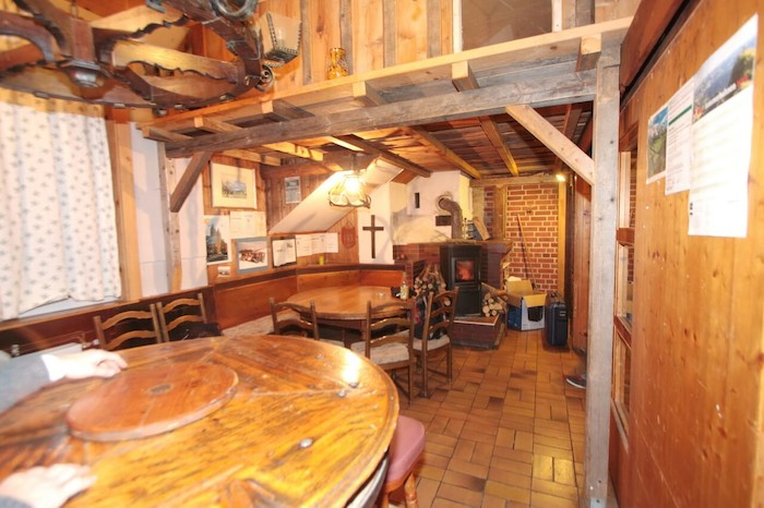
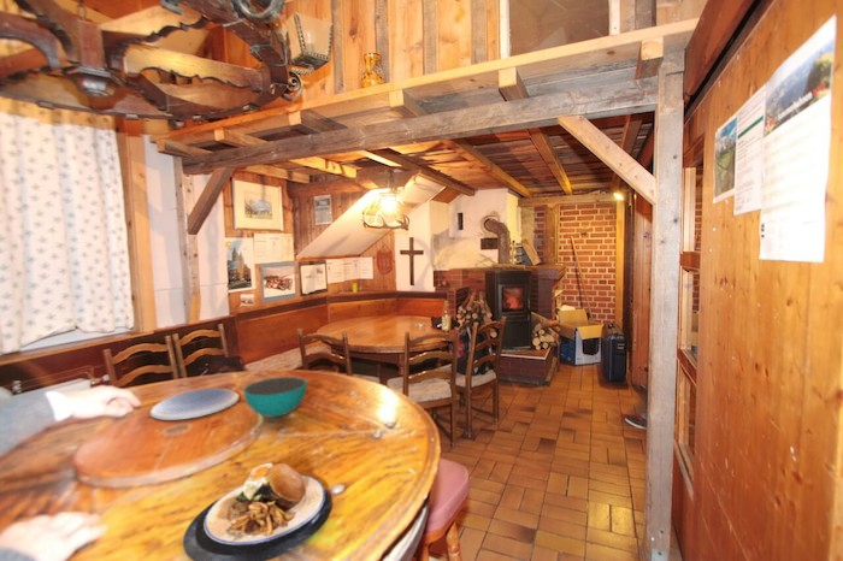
+ bowl [242,376,308,418]
+ plate [149,386,241,421]
+ plate [182,461,332,561]
